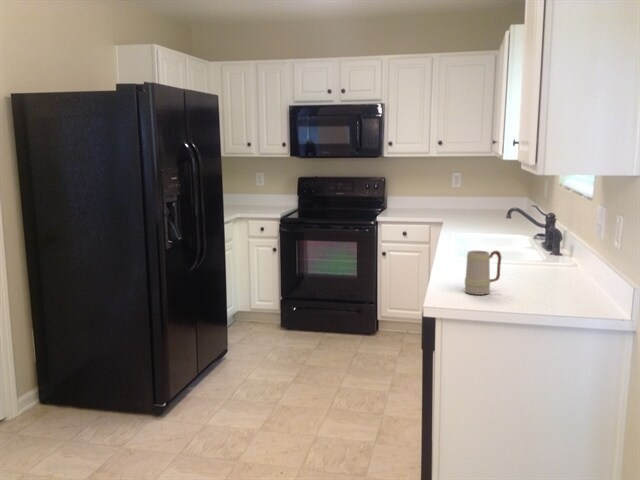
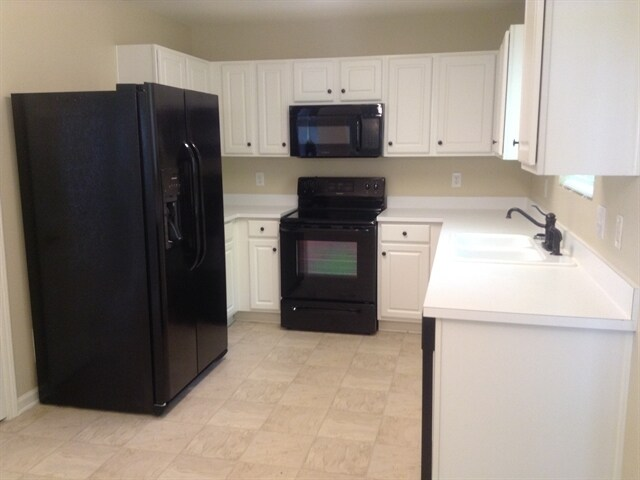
- mug [464,250,502,296]
